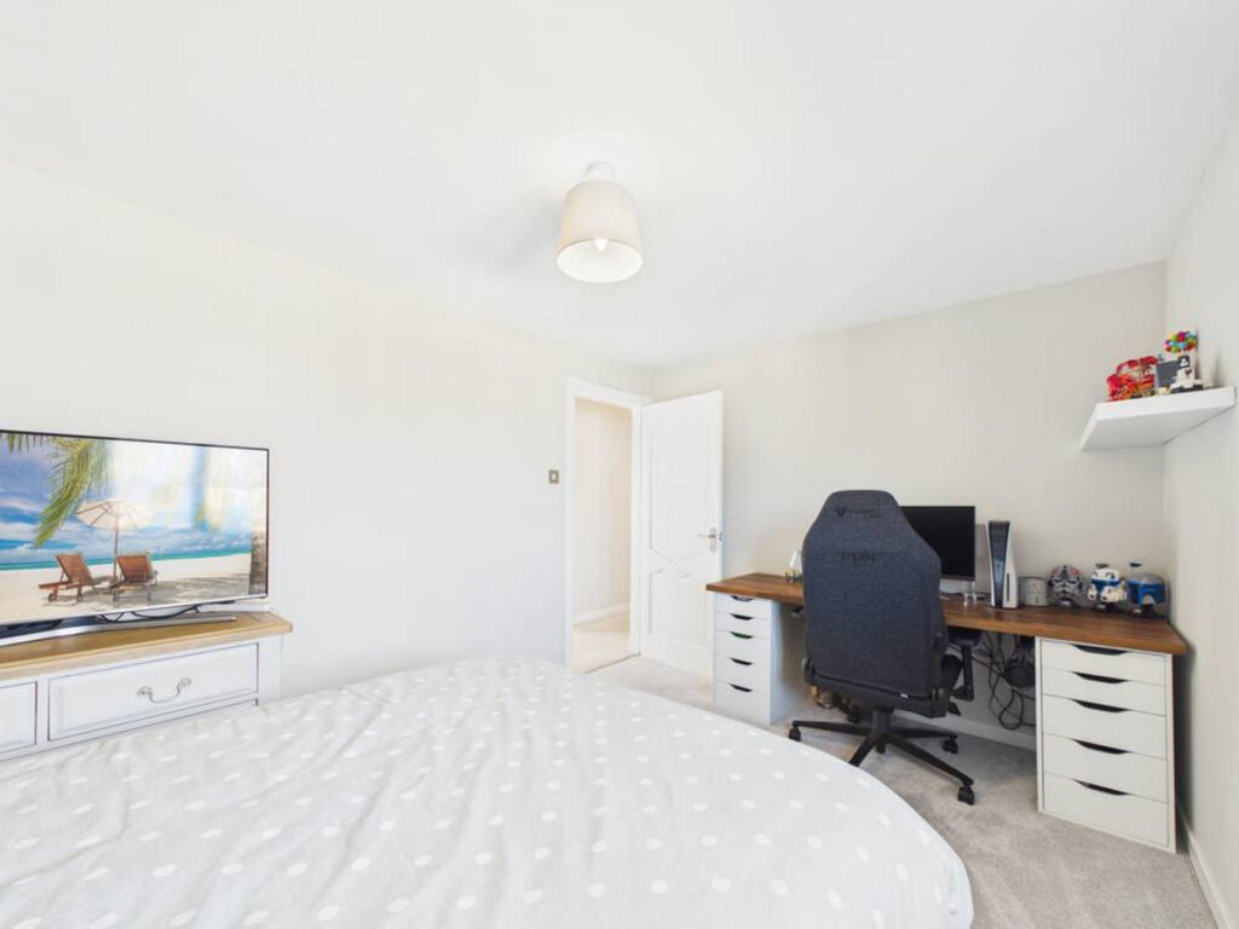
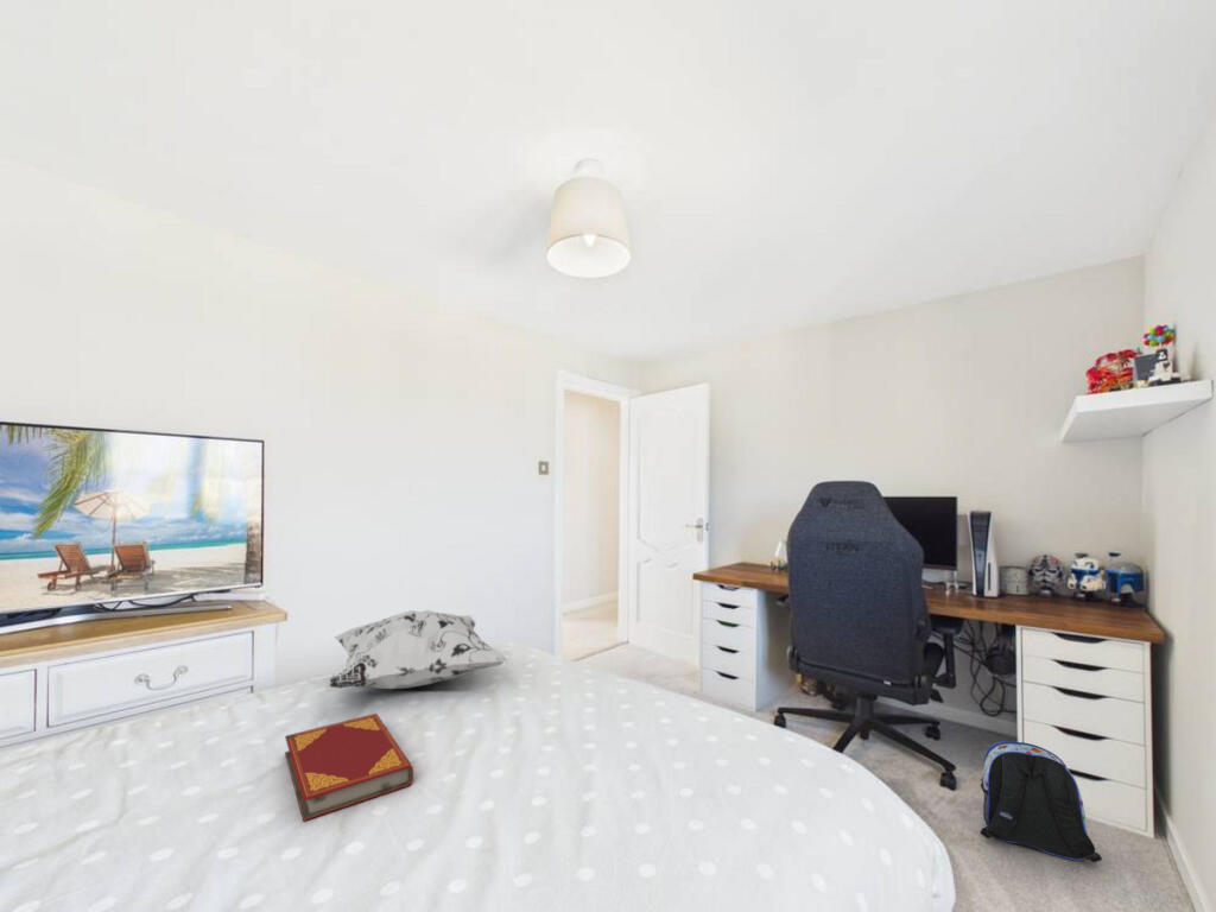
+ hardback book [284,712,414,822]
+ backpack [980,740,1103,863]
+ decorative pillow [329,609,509,690]
